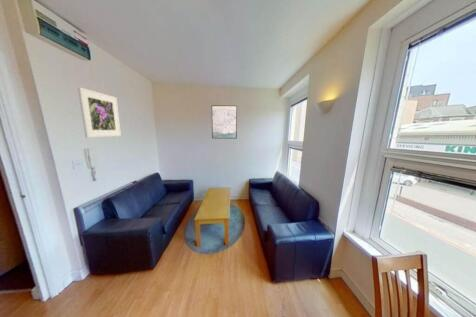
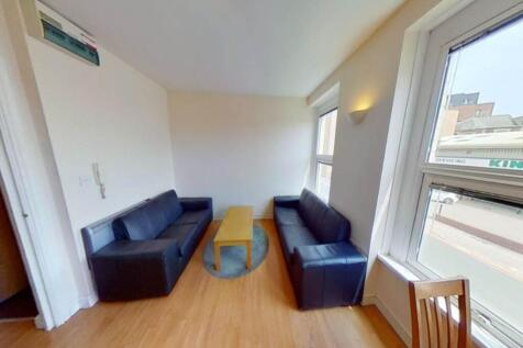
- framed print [77,86,122,139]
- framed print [211,104,238,140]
